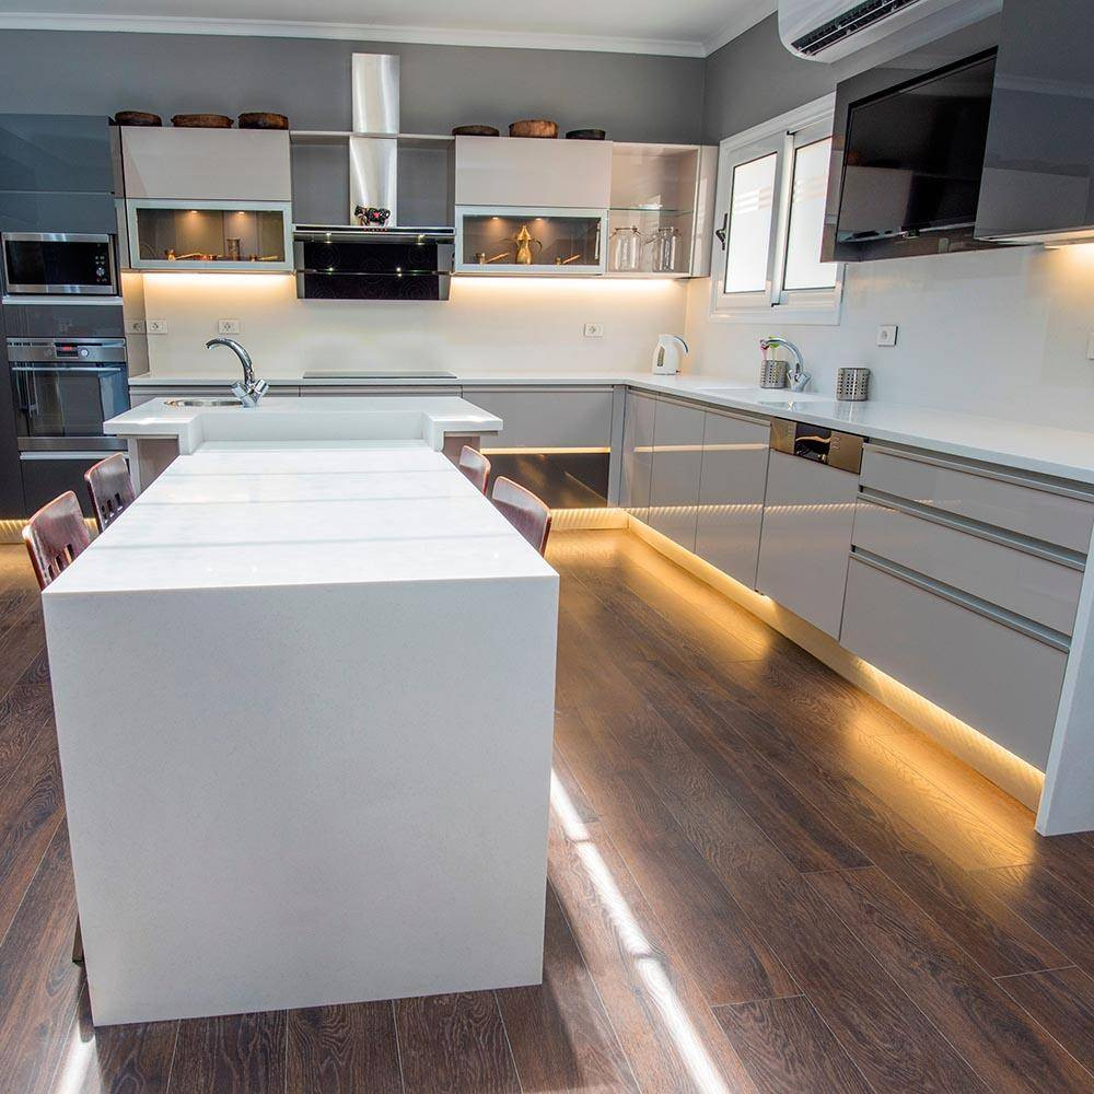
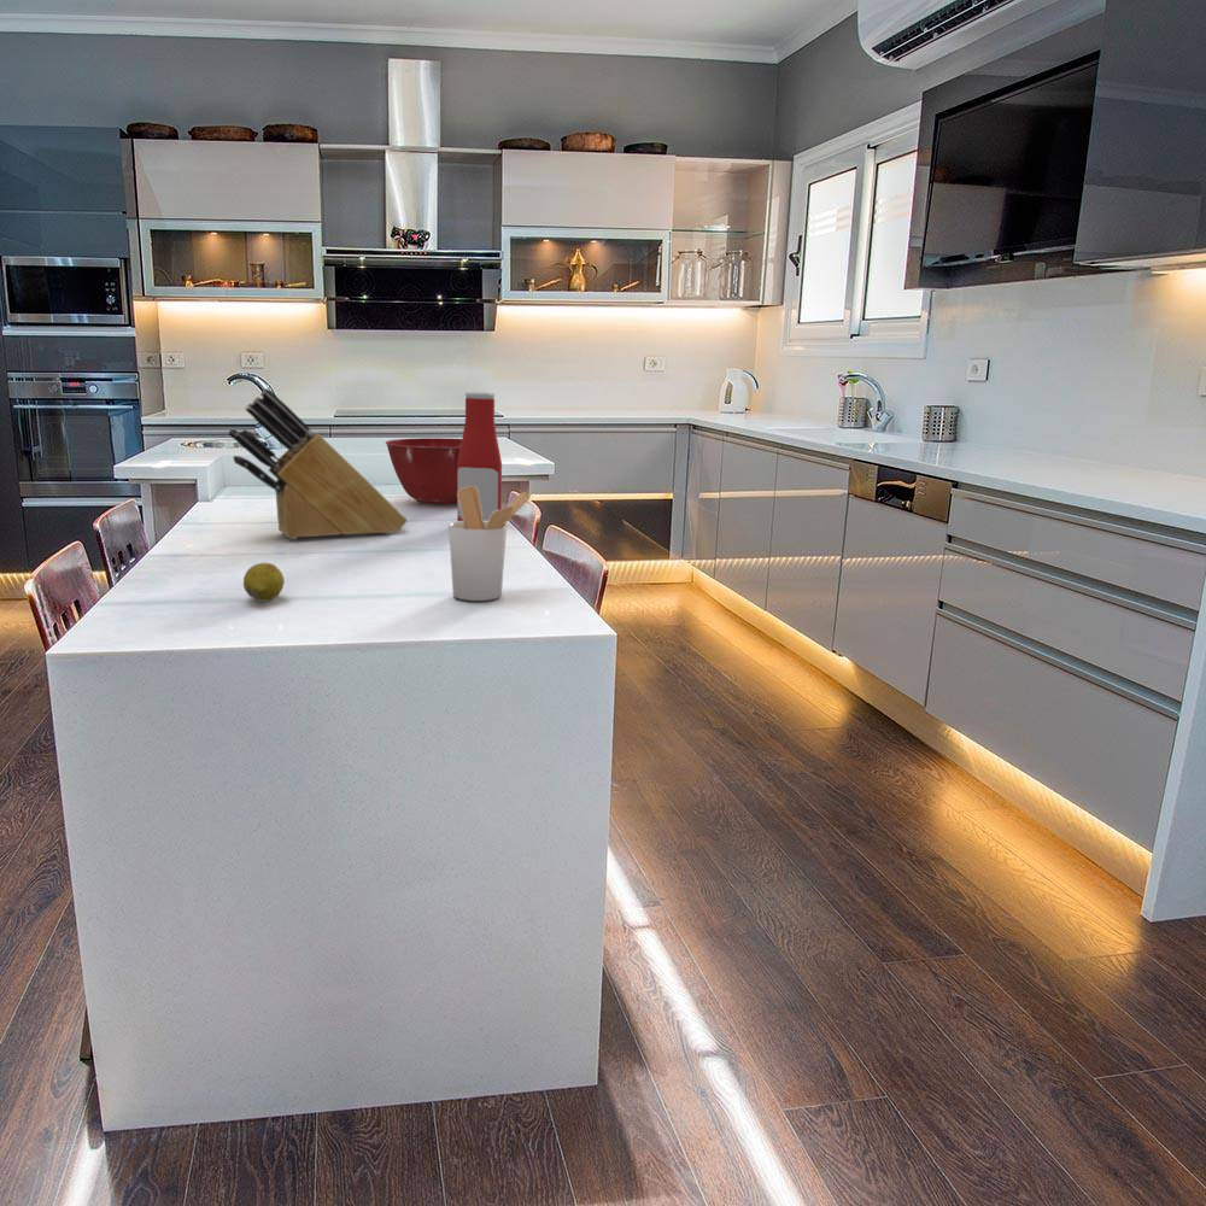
+ fruit [242,562,286,603]
+ knife block [227,387,409,540]
+ utensil holder [447,486,533,602]
+ bottle [456,391,503,522]
+ mixing bowl [385,437,462,505]
